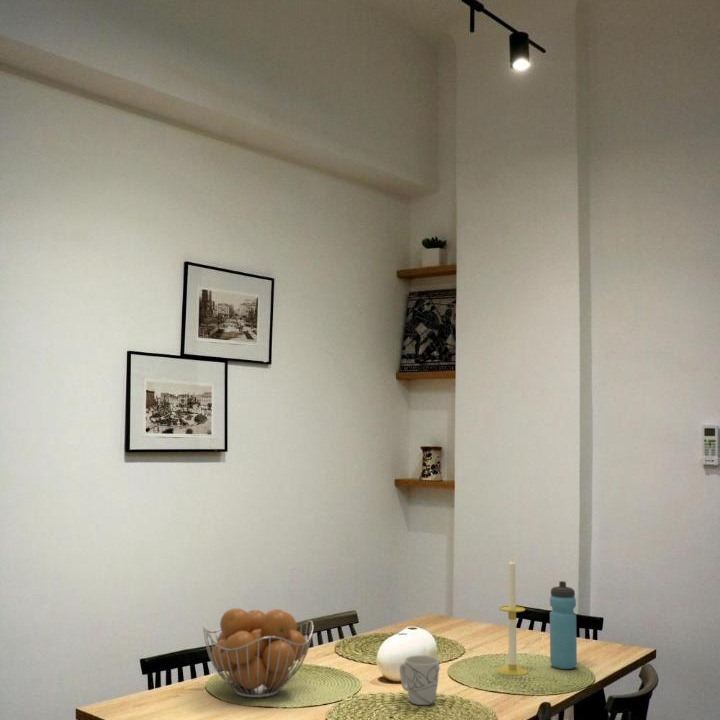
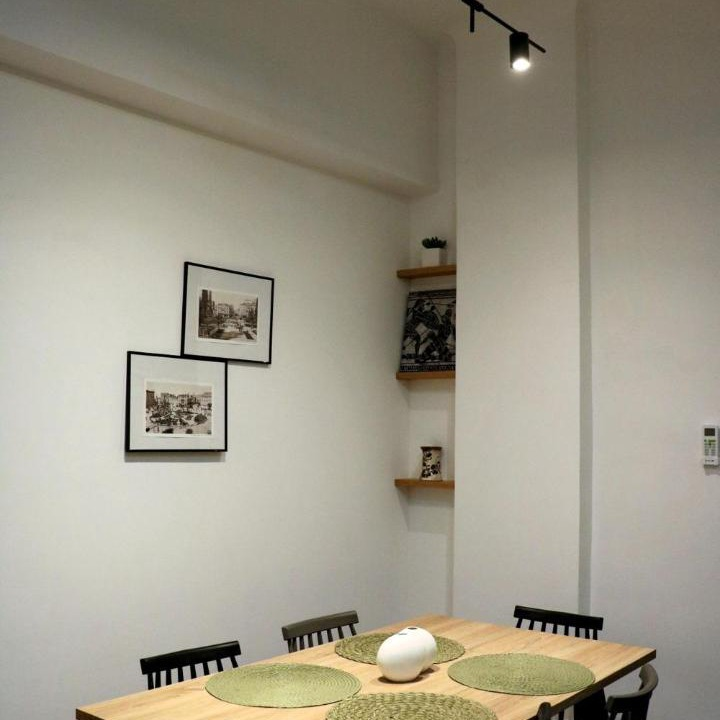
- mug [399,655,440,706]
- water bottle [549,580,578,670]
- candle [496,556,529,677]
- fruit basket [202,607,315,699]
